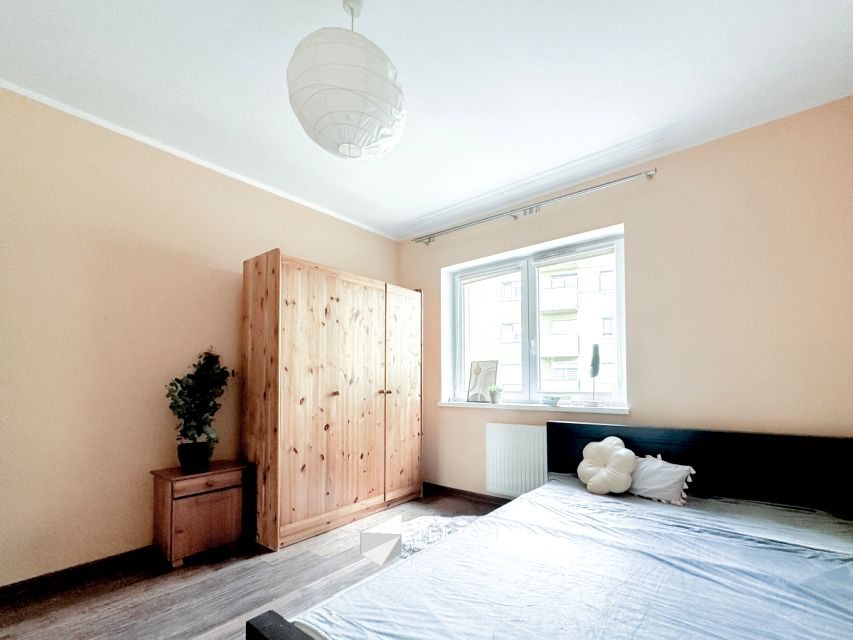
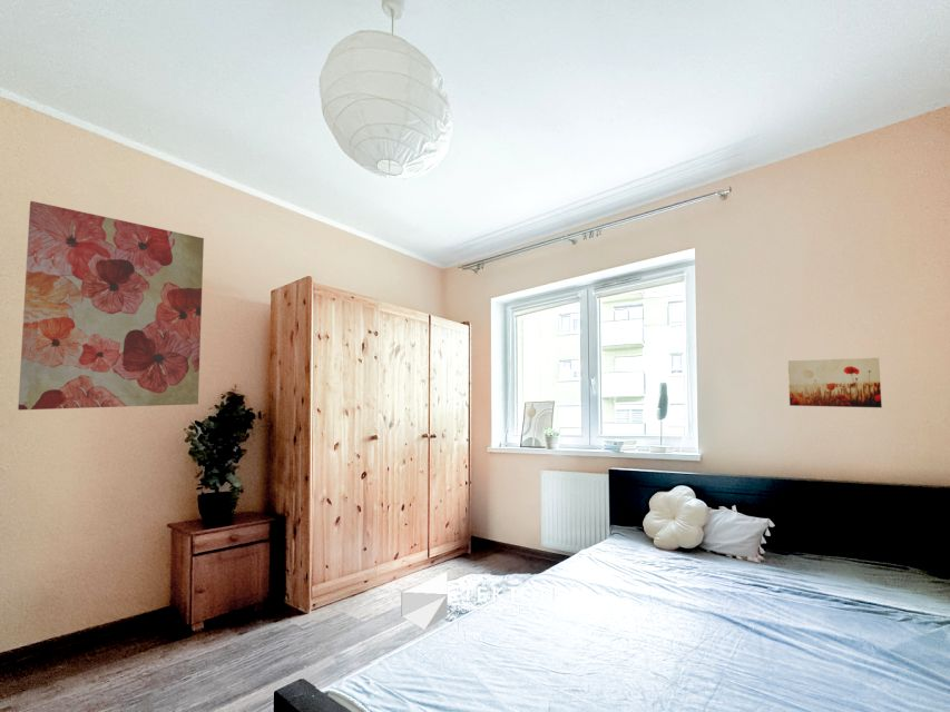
+ wall art [786,357,883,408]
+ wall art [17,200,205,412]
